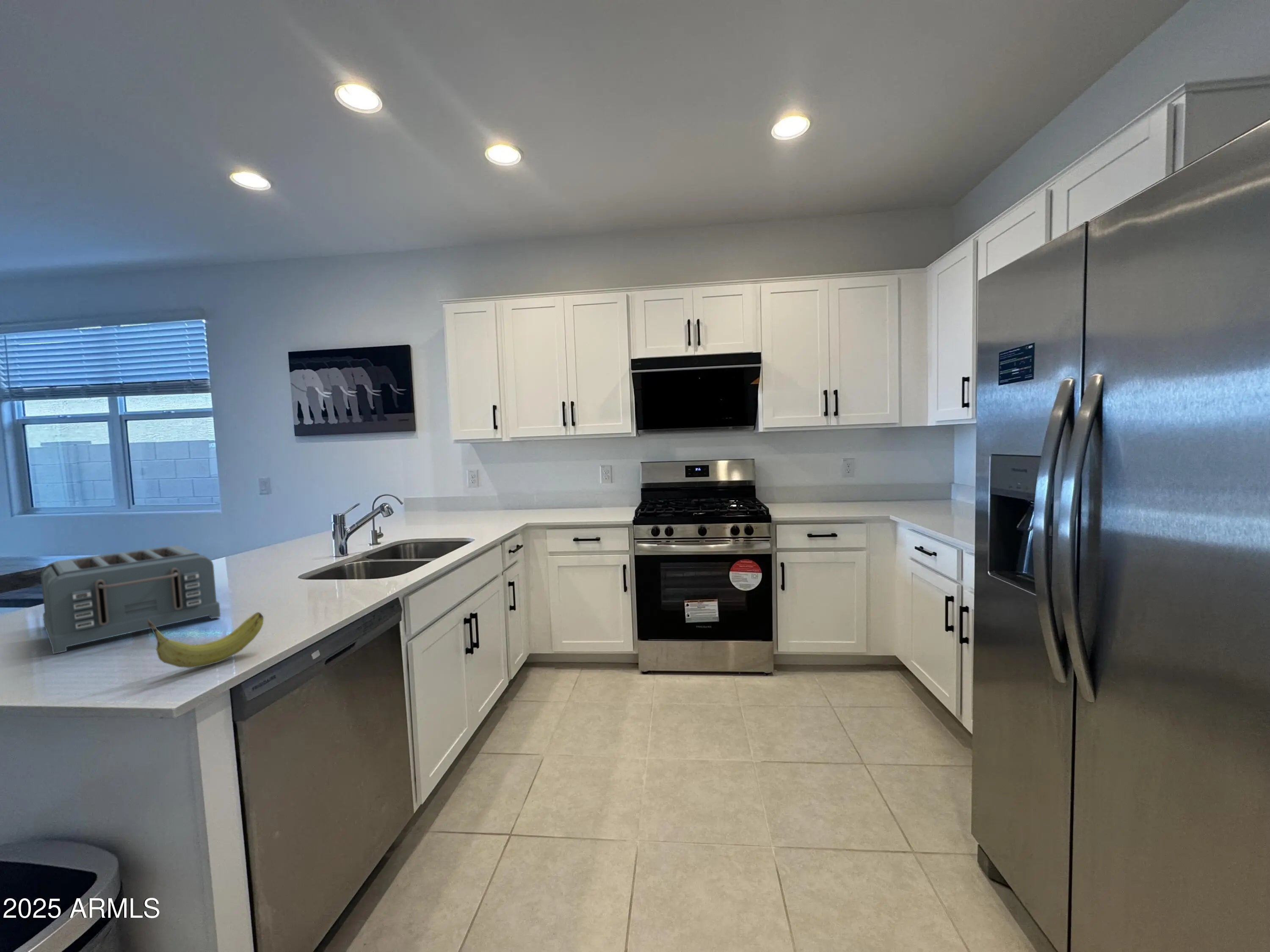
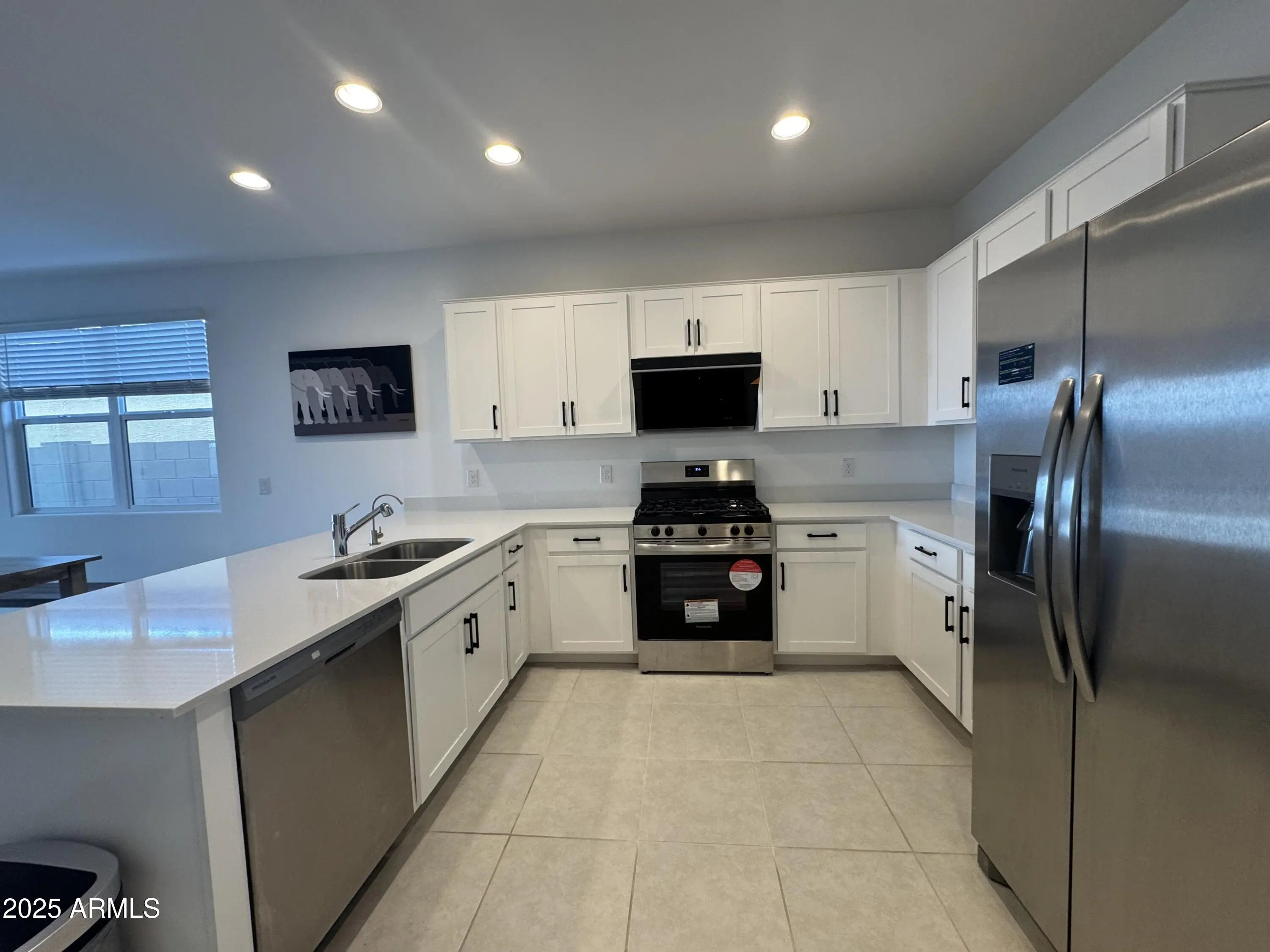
- toaster [40,545,221,654]
- fruit [148,612,264,668]
